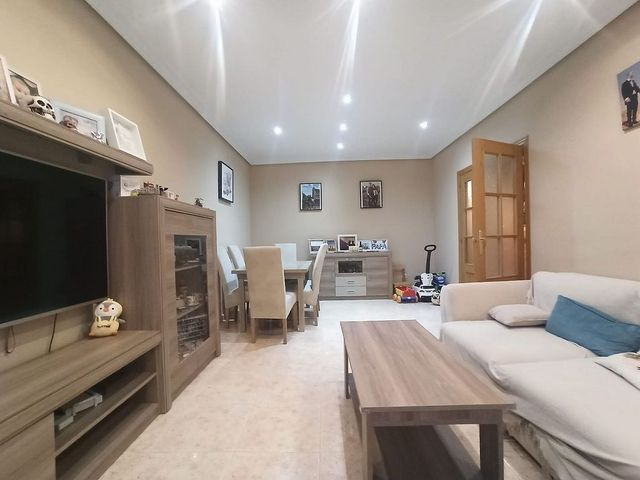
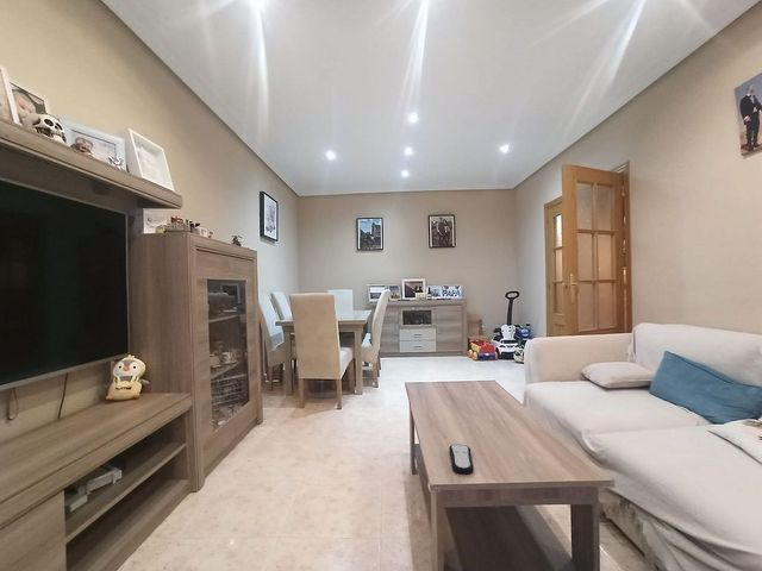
+ remote control [448,444,475,475]
